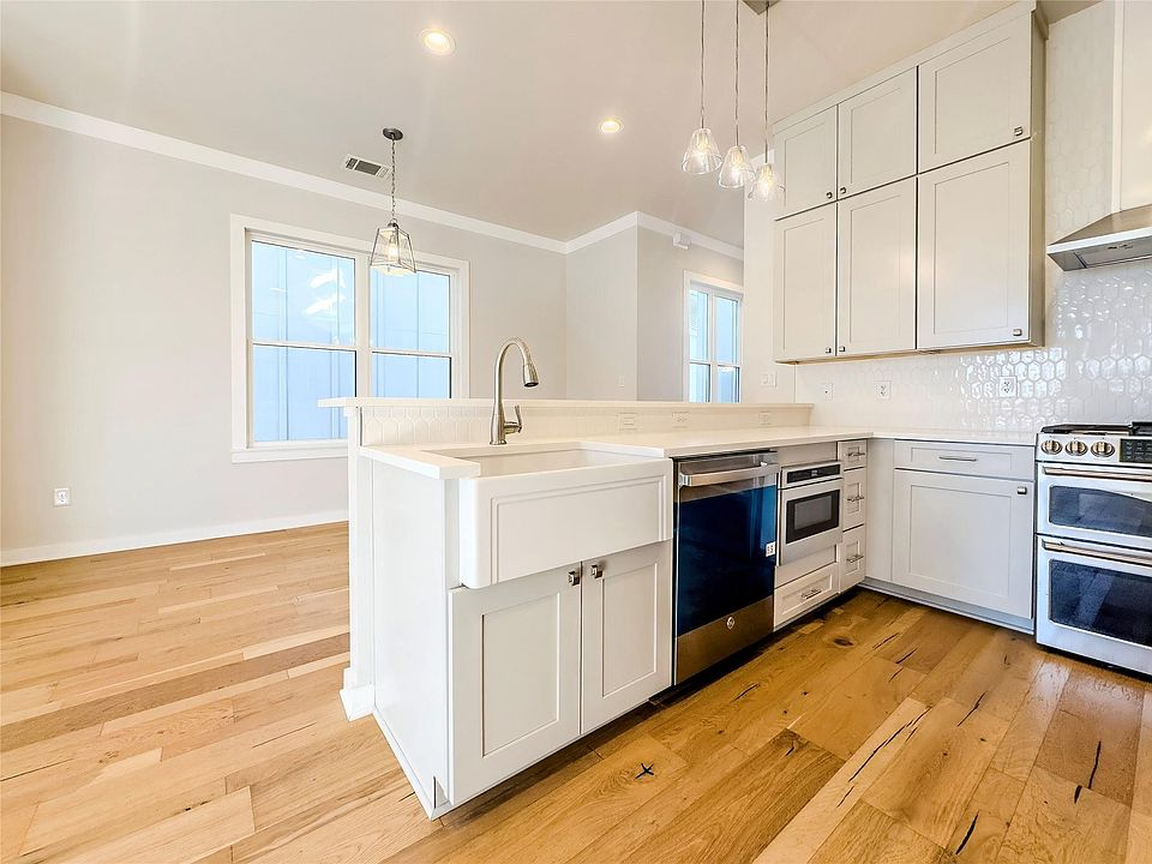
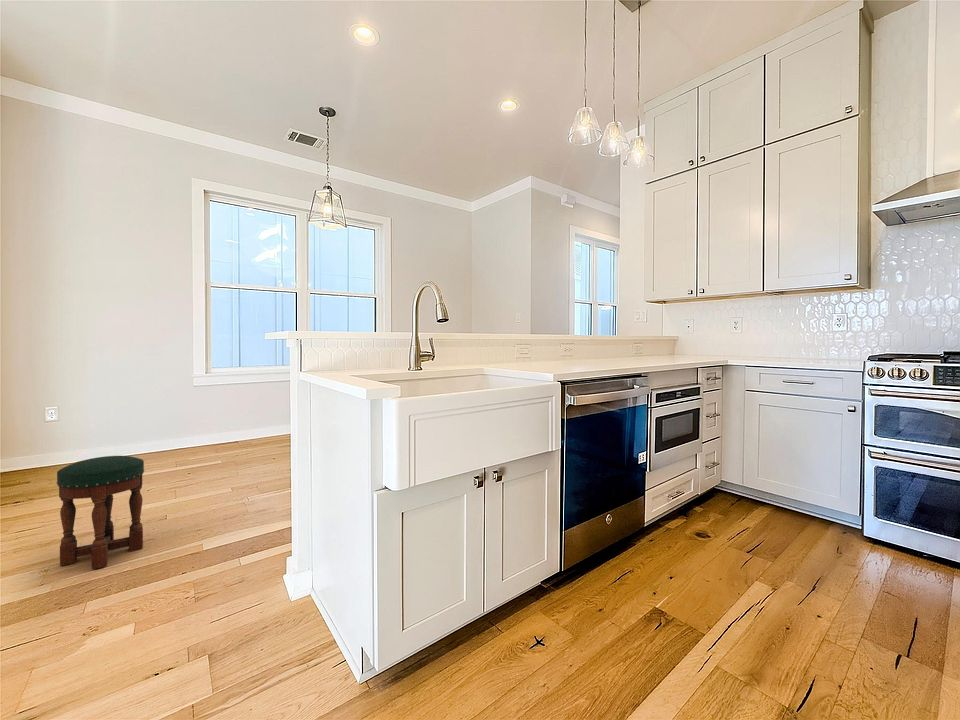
+ stool [56,455,145,570]
